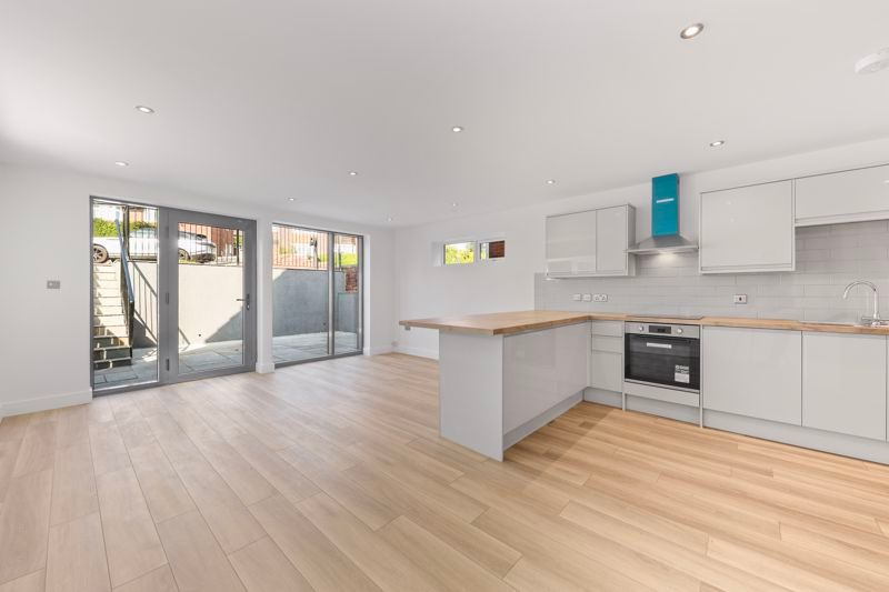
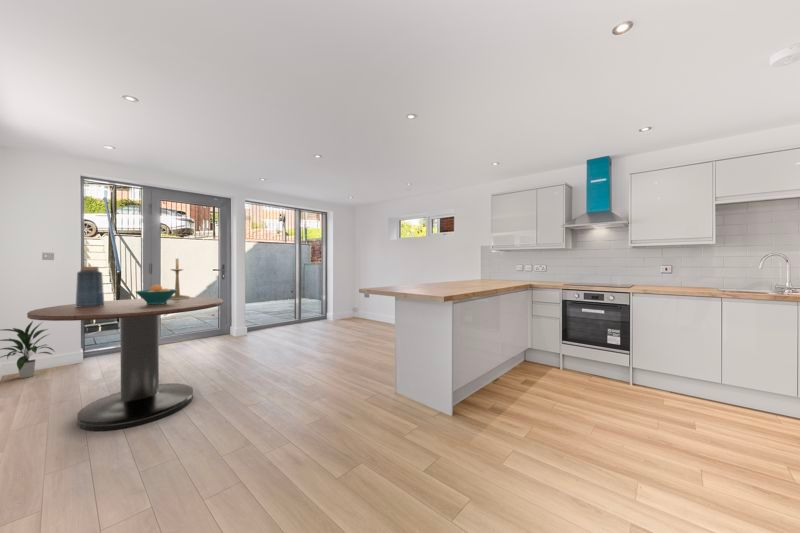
+ fruit bowl [134,284,177,304]
+ indoor plant [0,320,56,379]
+ candlestick [168,253,191,300]
+ dining table [26,296,224,432]
+ vase [75,266,105,307]
